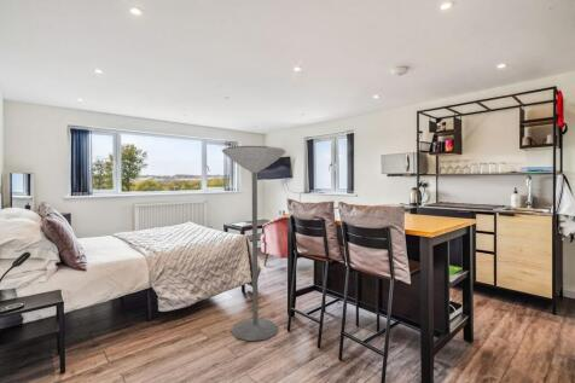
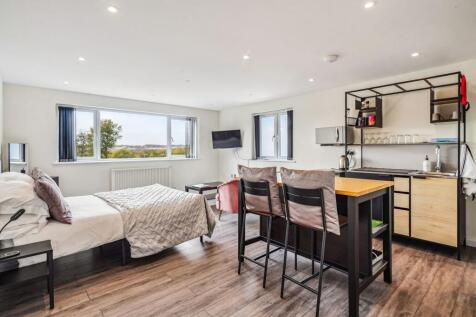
- floor lamp [221,145,288,342]
